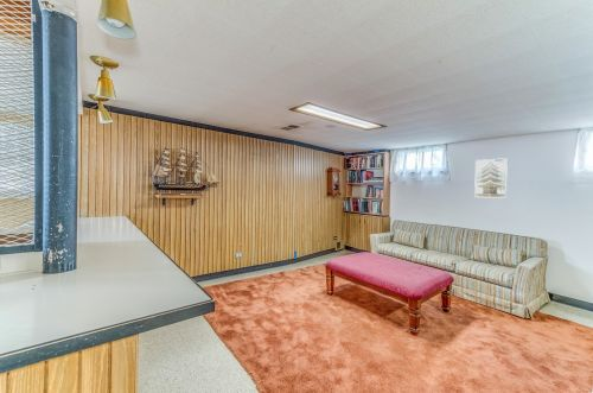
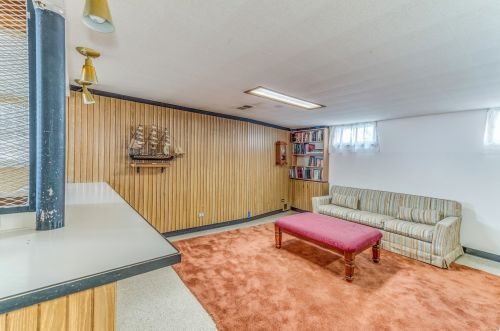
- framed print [473,157,509,199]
